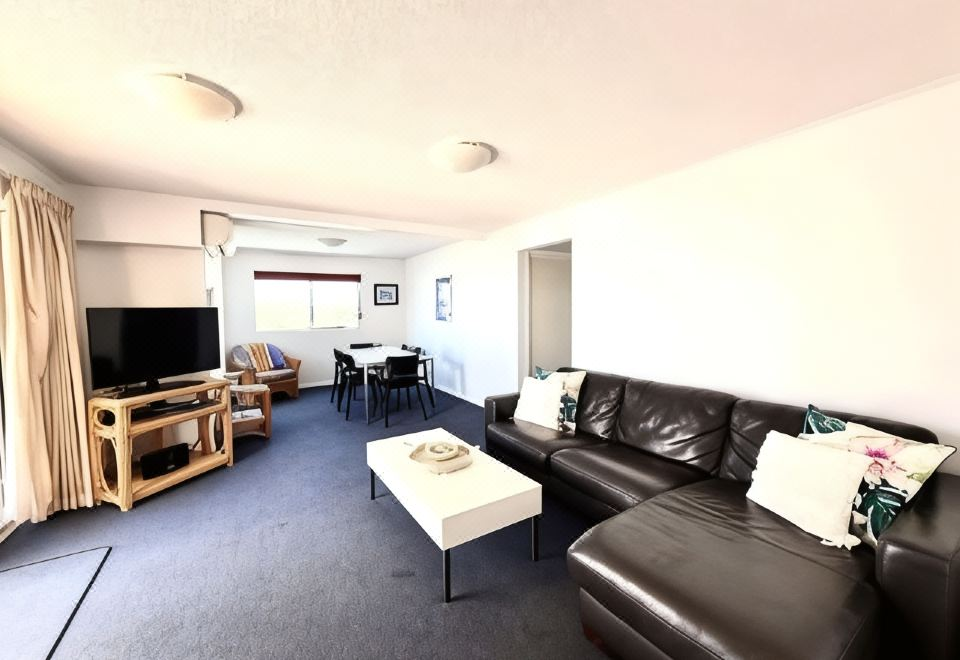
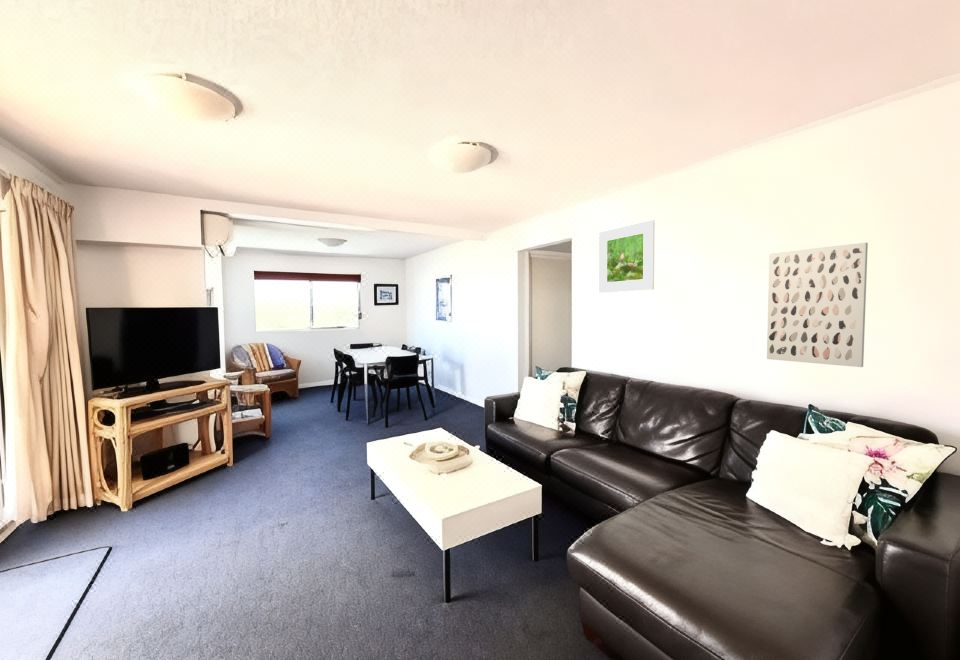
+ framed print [598,219,656,294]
+ wall art [766,242,869,368]
